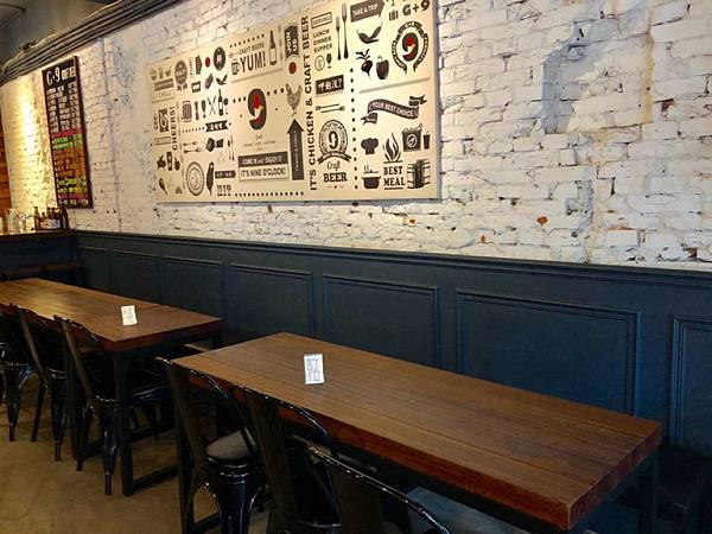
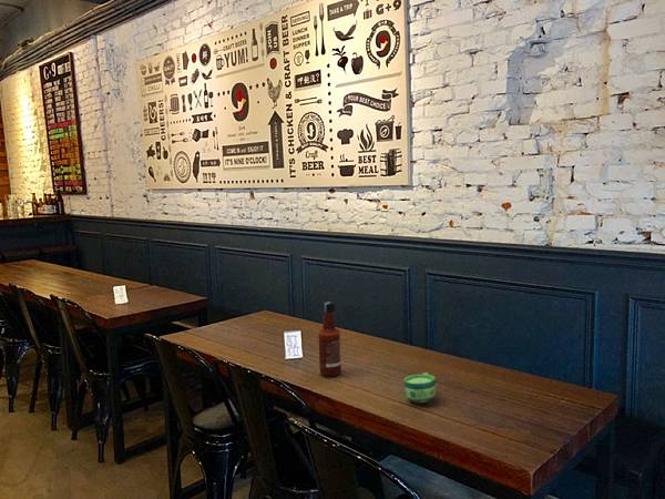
+ cup [403,371,437,404]
+ tabasco sauce [317,301,342,377]
